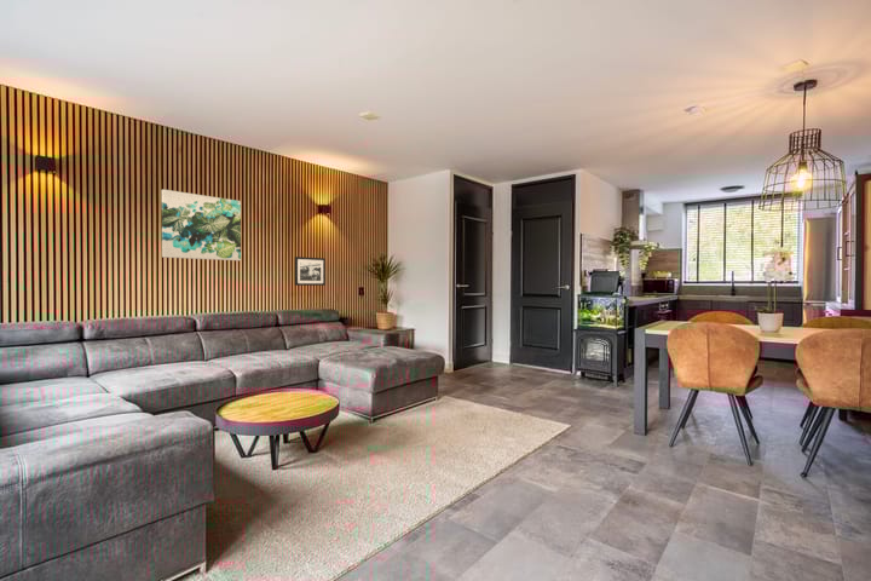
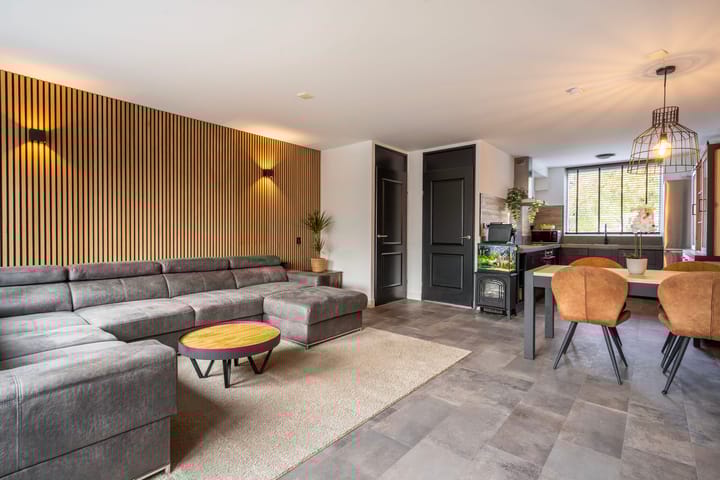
- wall art [161,189,242,261]
- picture frame [294,255,327,287]
